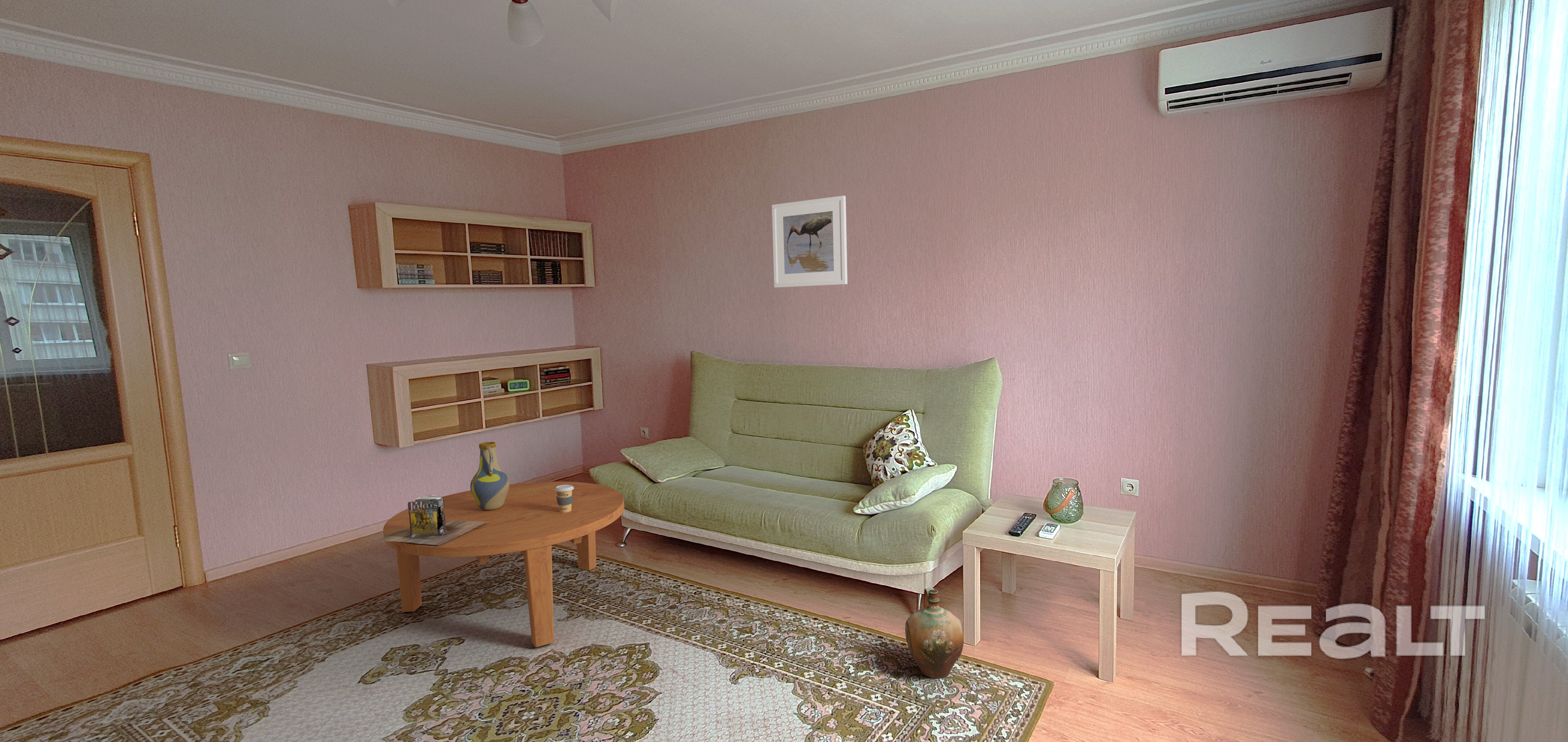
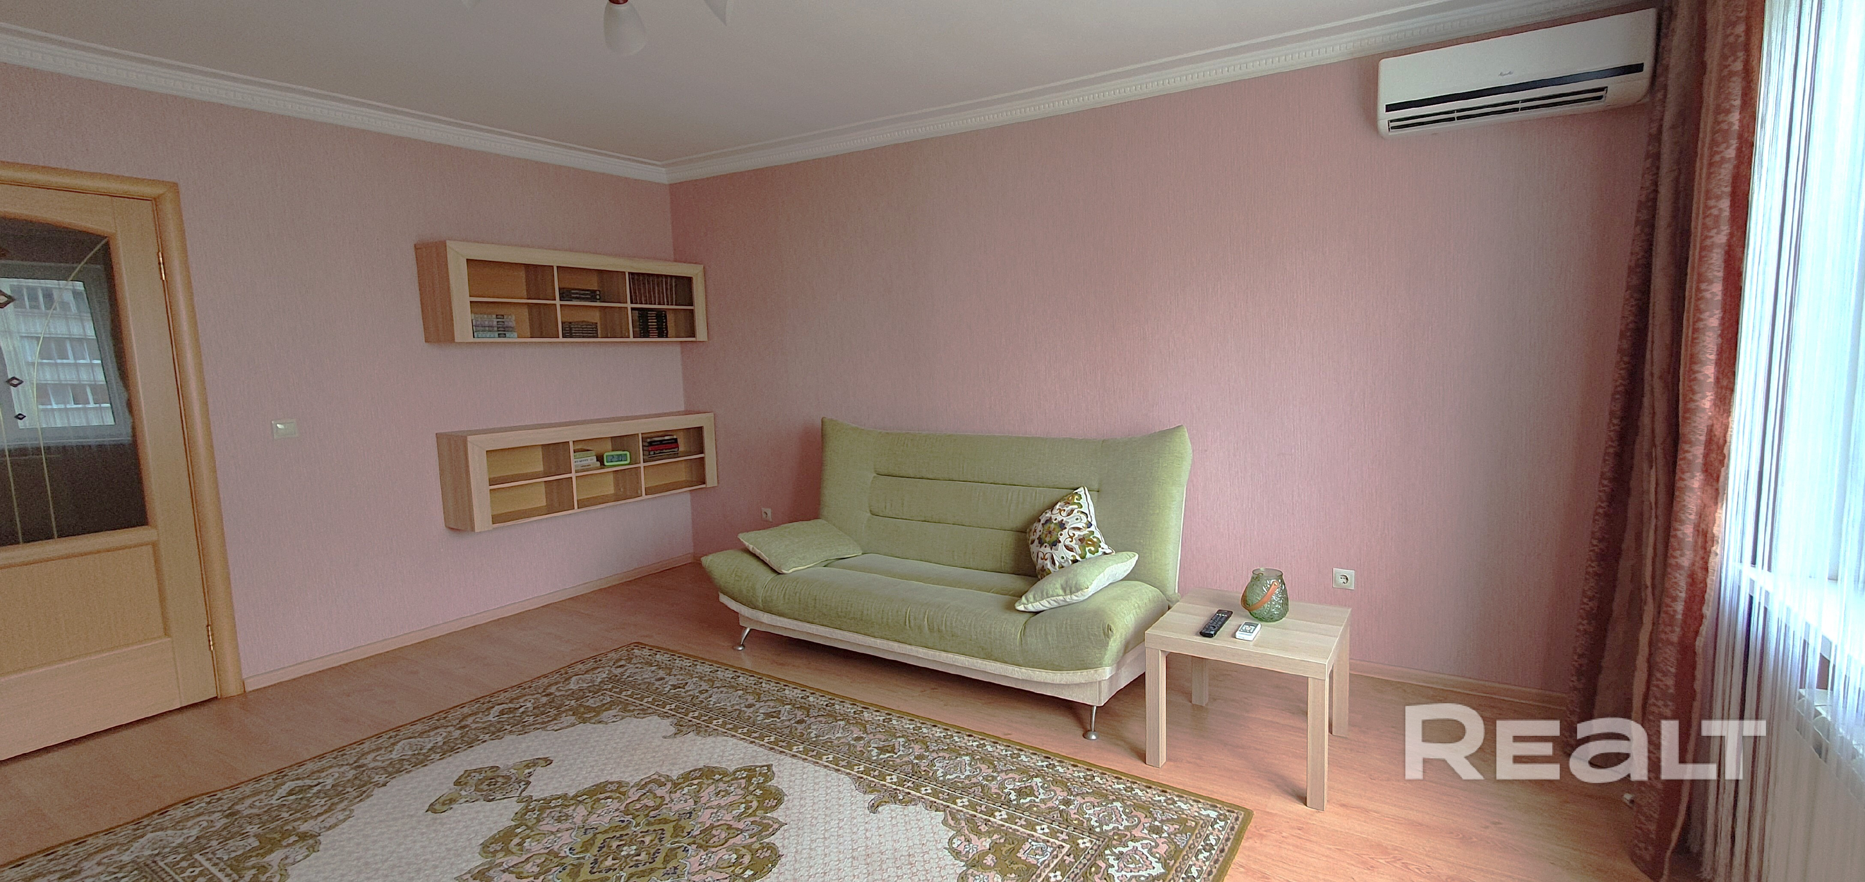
- ceramic jug [905,588,964,678]
- vase [470,442,510,510]
- coffee cup [555,485,574,513]
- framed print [771,195,848,288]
- coffee table [383,481,625,648]
- books [376,495,488,545]
